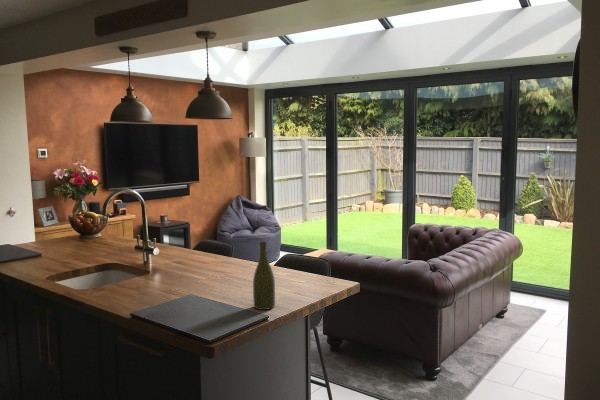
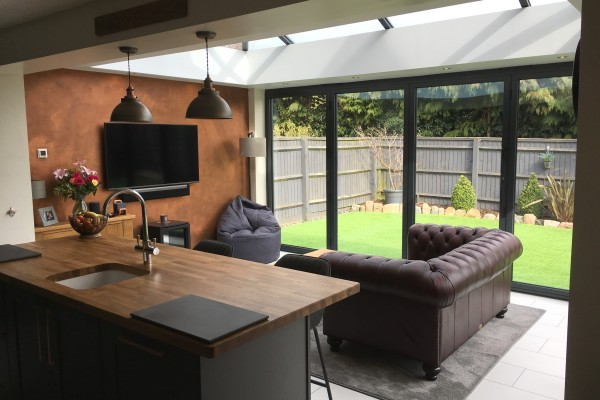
- bottle [252,241,276,311]
